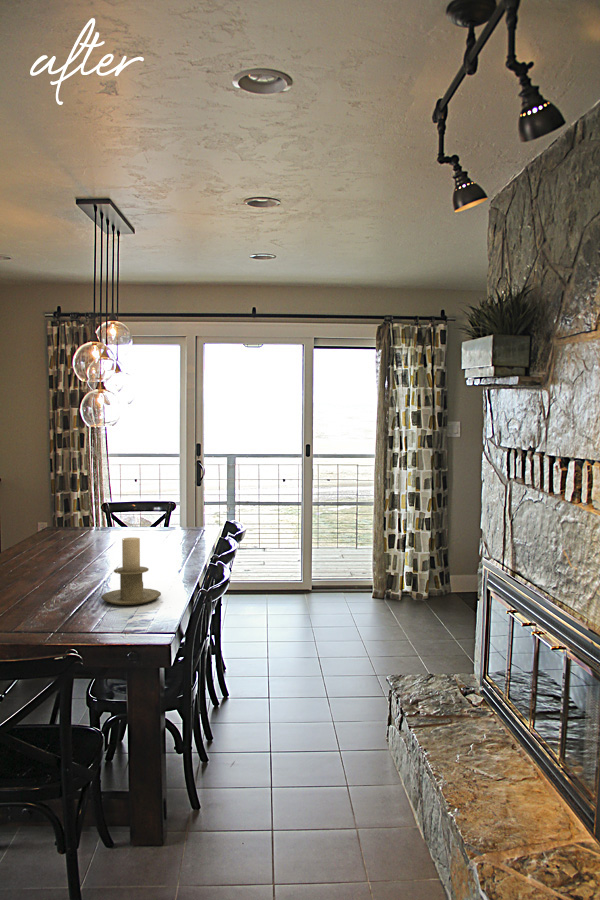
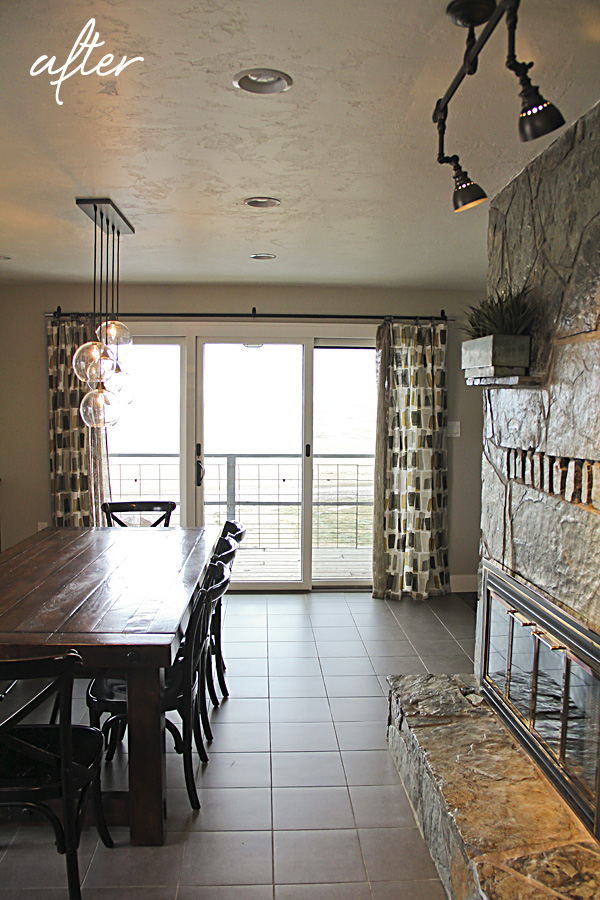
- candle holder [100,536,162,606]
